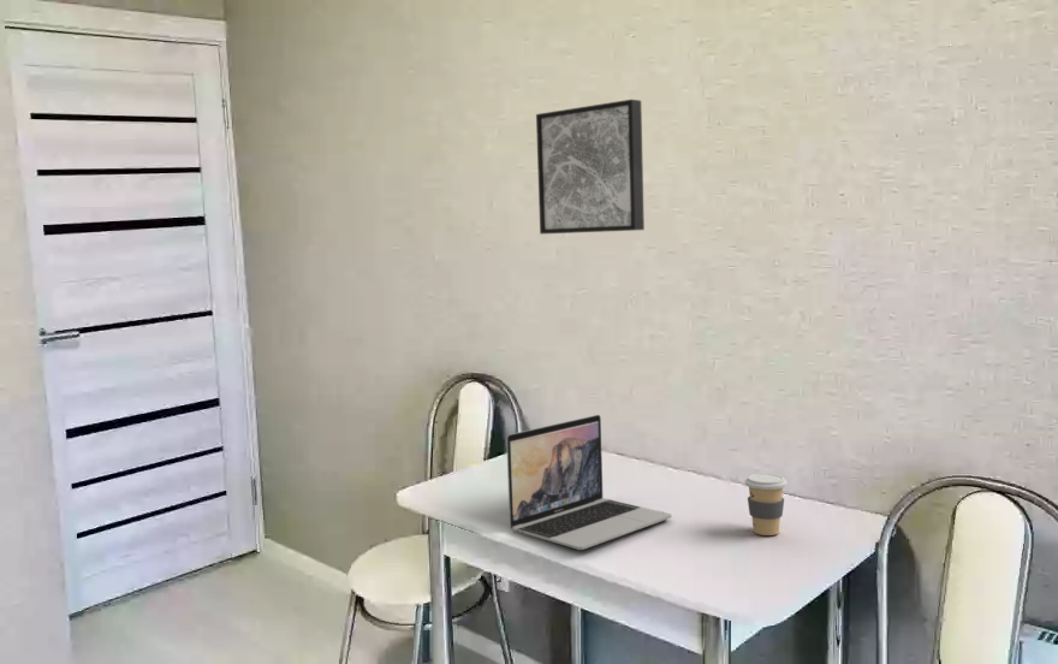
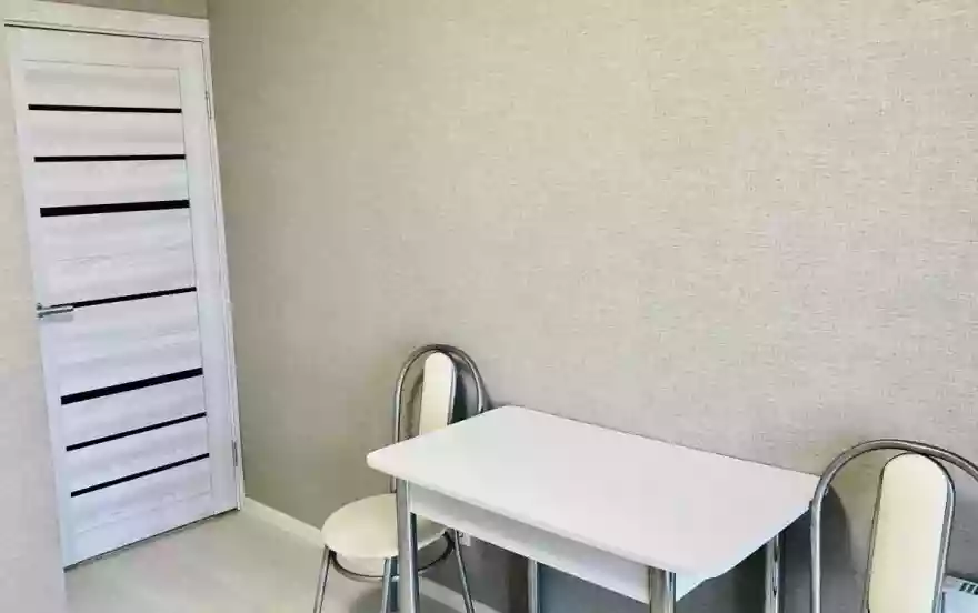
- wall art [535,99,646,235]
- laptop [505,414,673,551]
- coffee cup [744,473,789,536]
